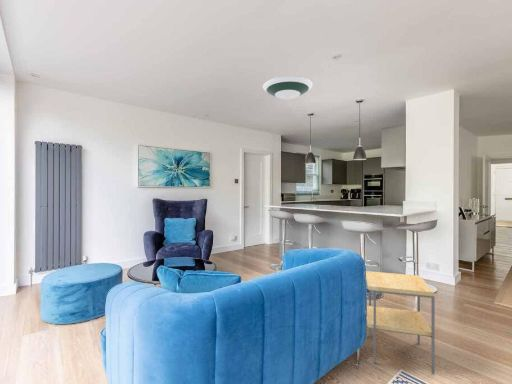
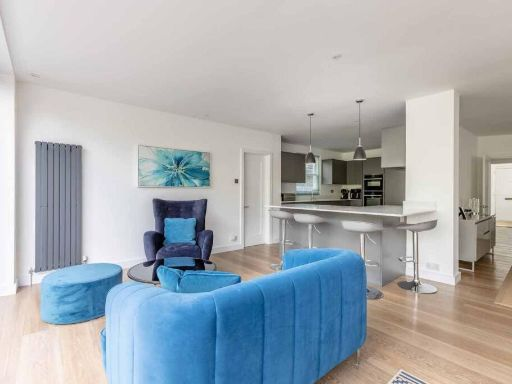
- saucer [262,75,314,101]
- side table [365,270,436,375]
